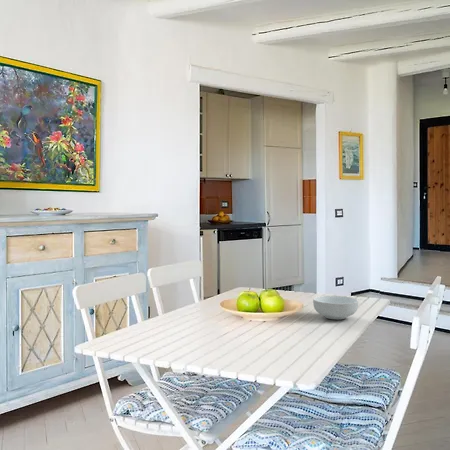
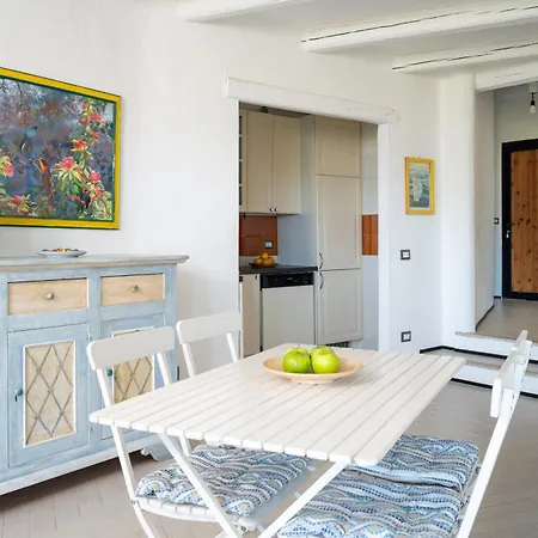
- cereal bowl [312,295,359,320]
